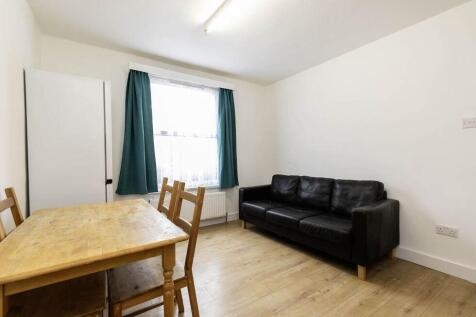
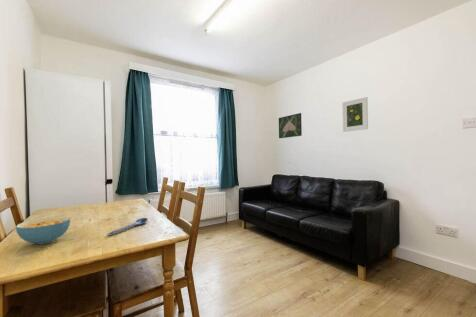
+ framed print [278,112,303,139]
+ spoon [106,217,149,237]
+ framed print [342,96,369,133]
+ cereal bowl [15,215,71,245]
